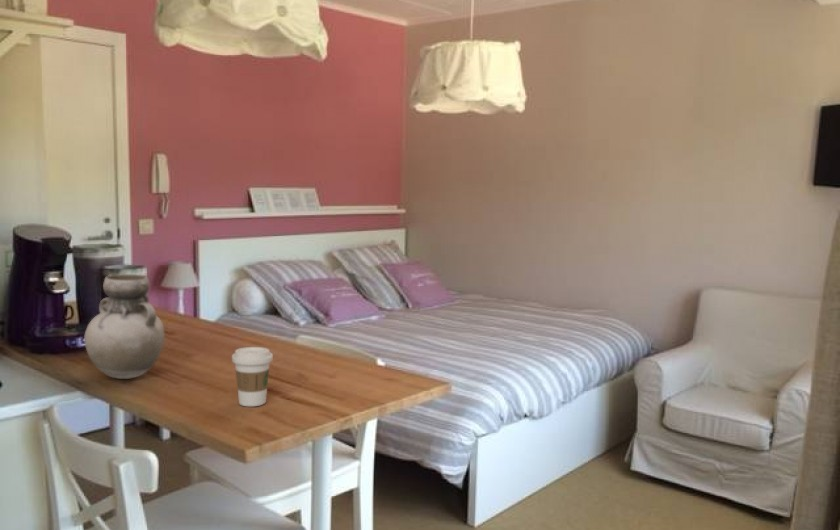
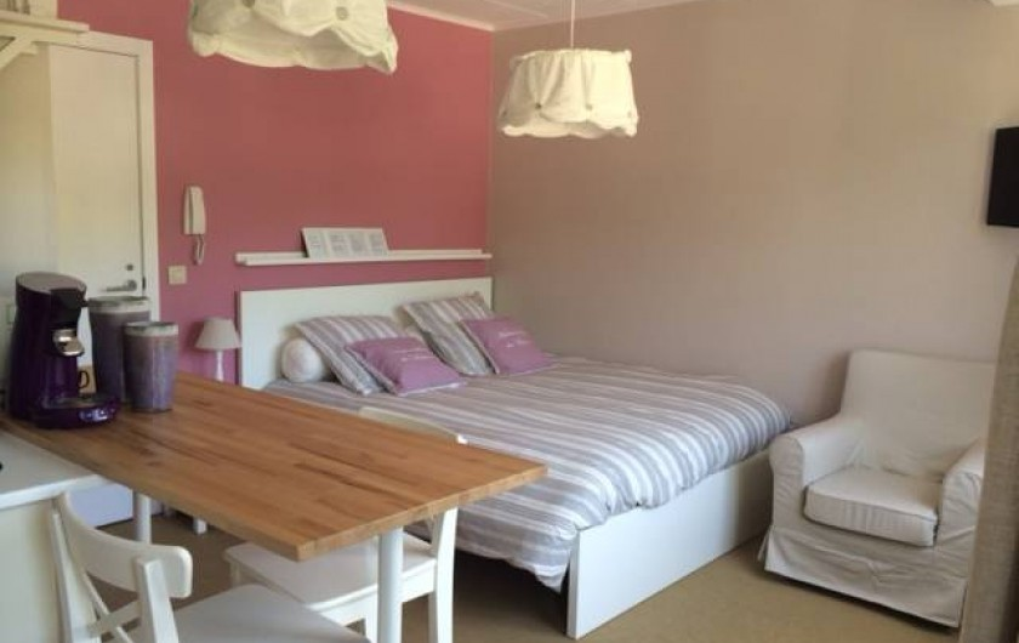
- vase [83,273,166,380]
- coffee cup [231,346,274,408]
